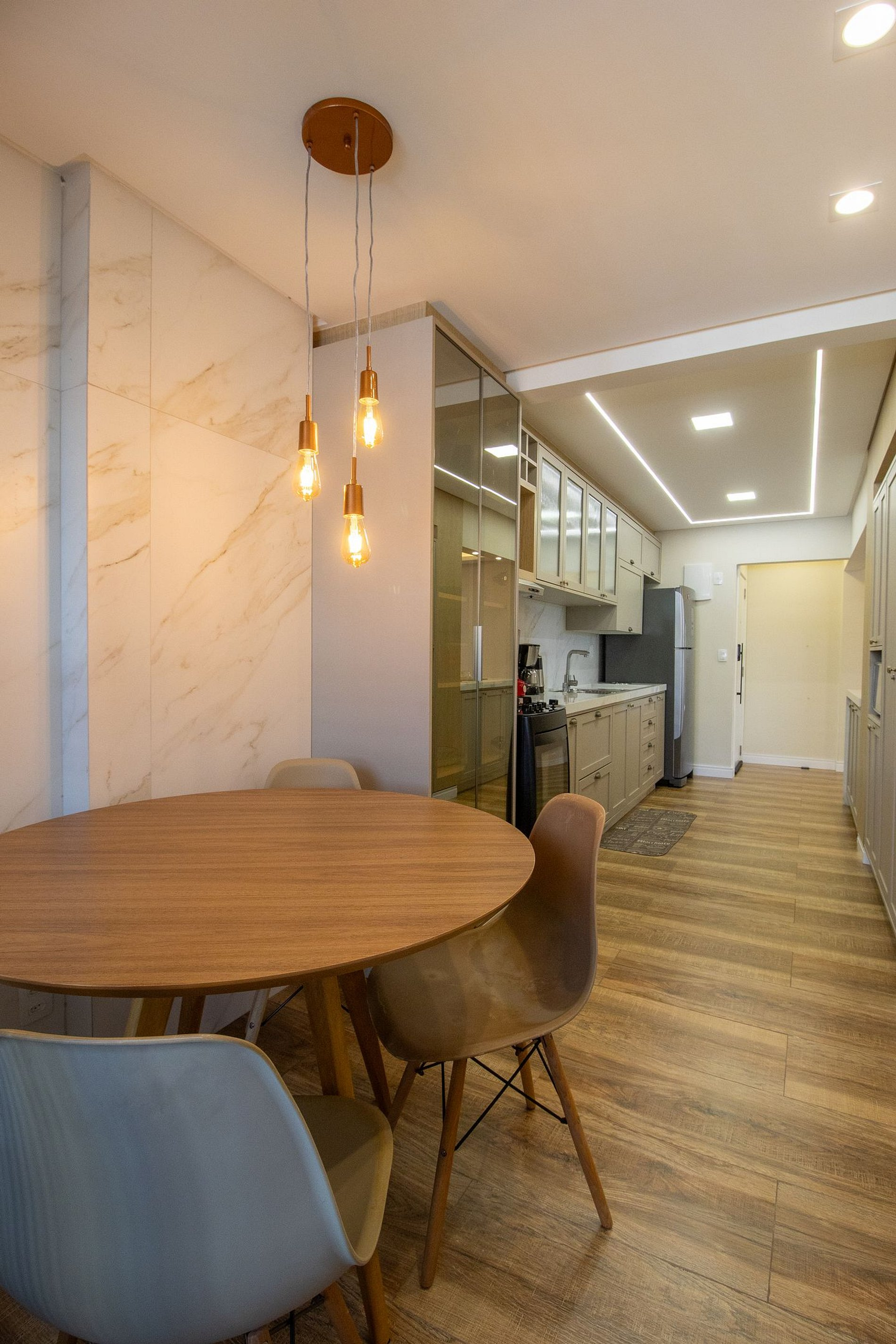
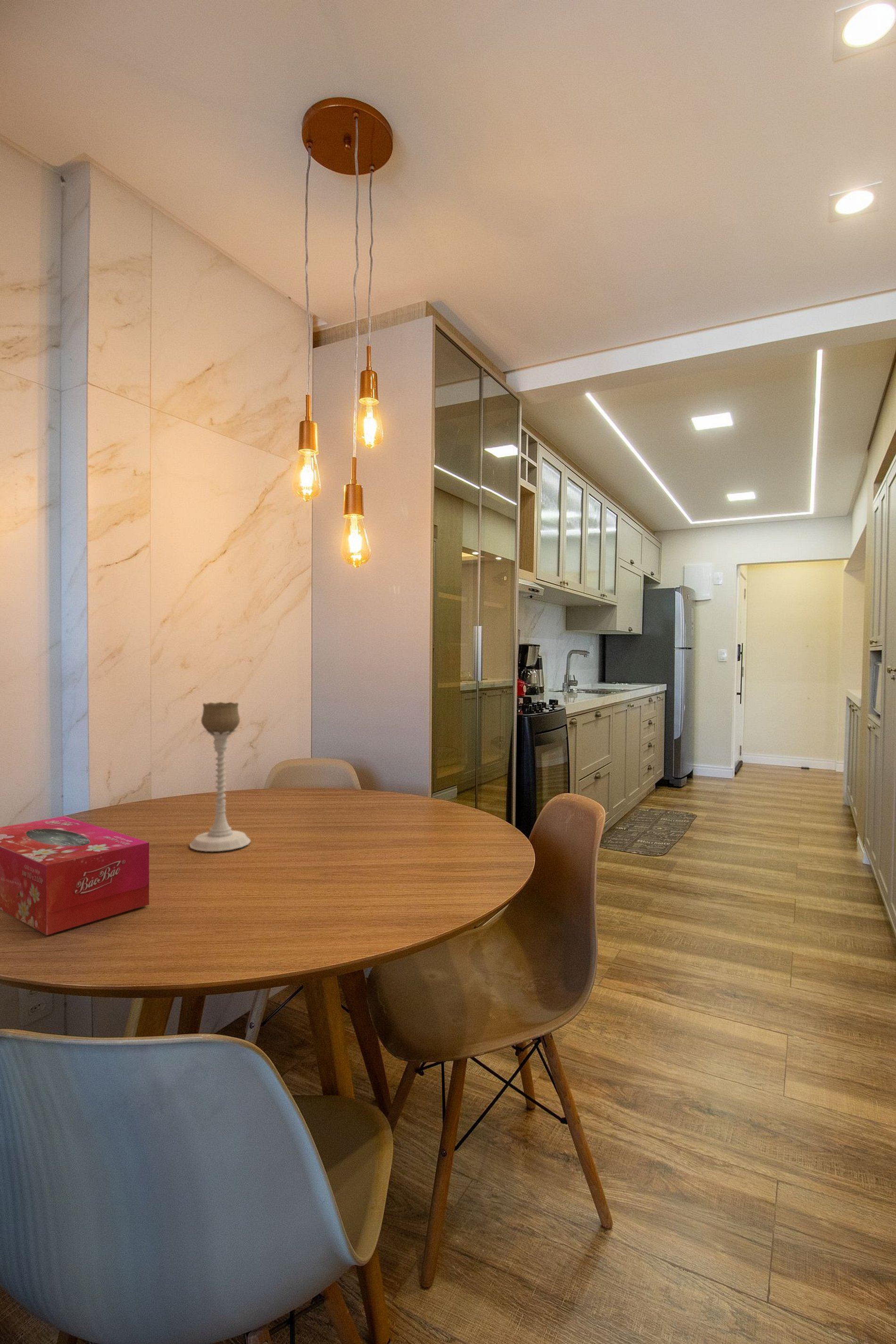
+ candle holder [189,702,251,852]
+ tissue box [0,816,149,936]
